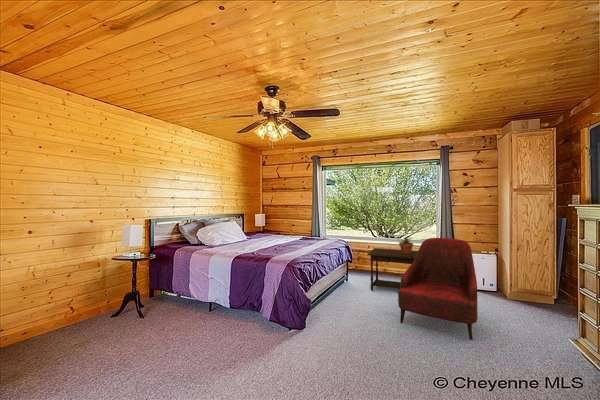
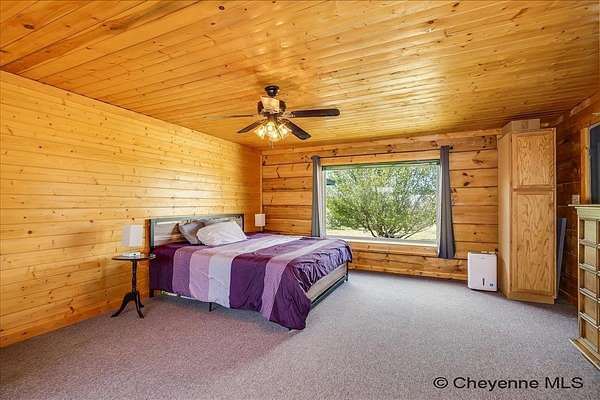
- side table [366,247,418,292]
- potted plant [397,235,416,253]
- armchair [397,237,479,341]
